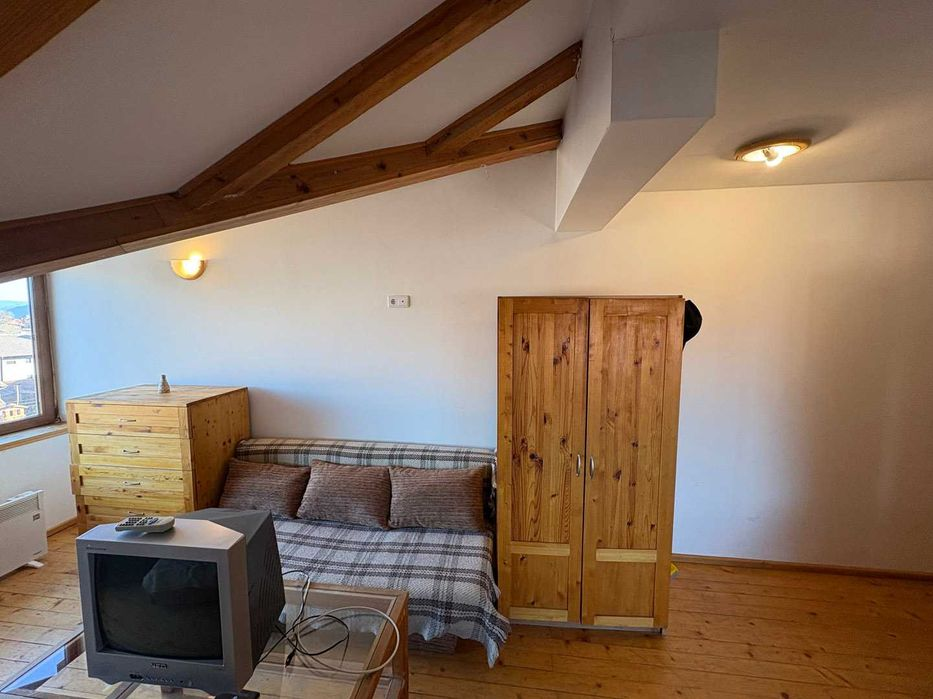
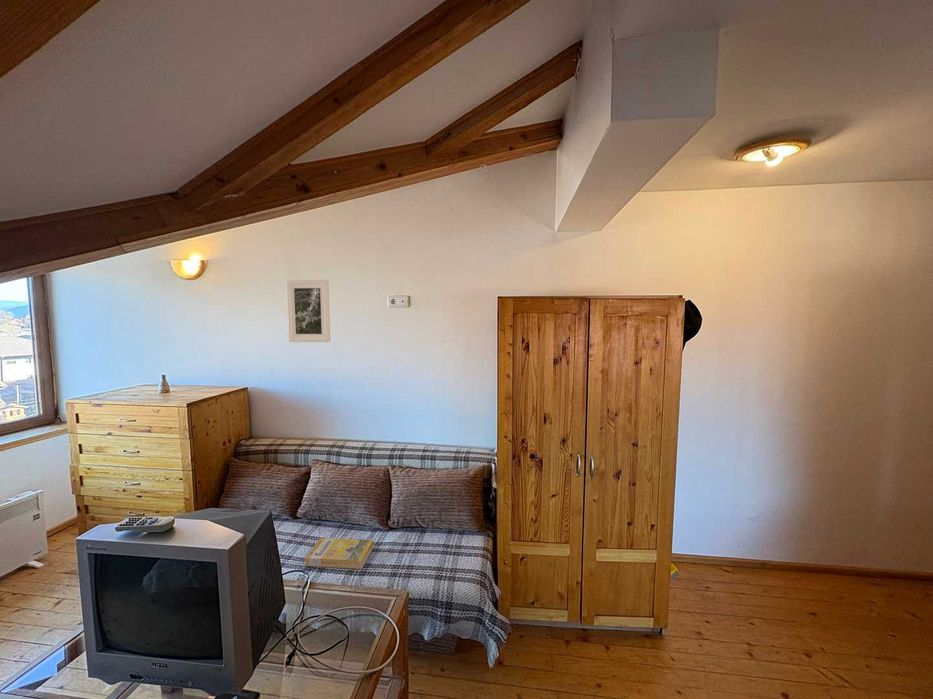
+ book [304,537,375,570]
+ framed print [285,279,331,343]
